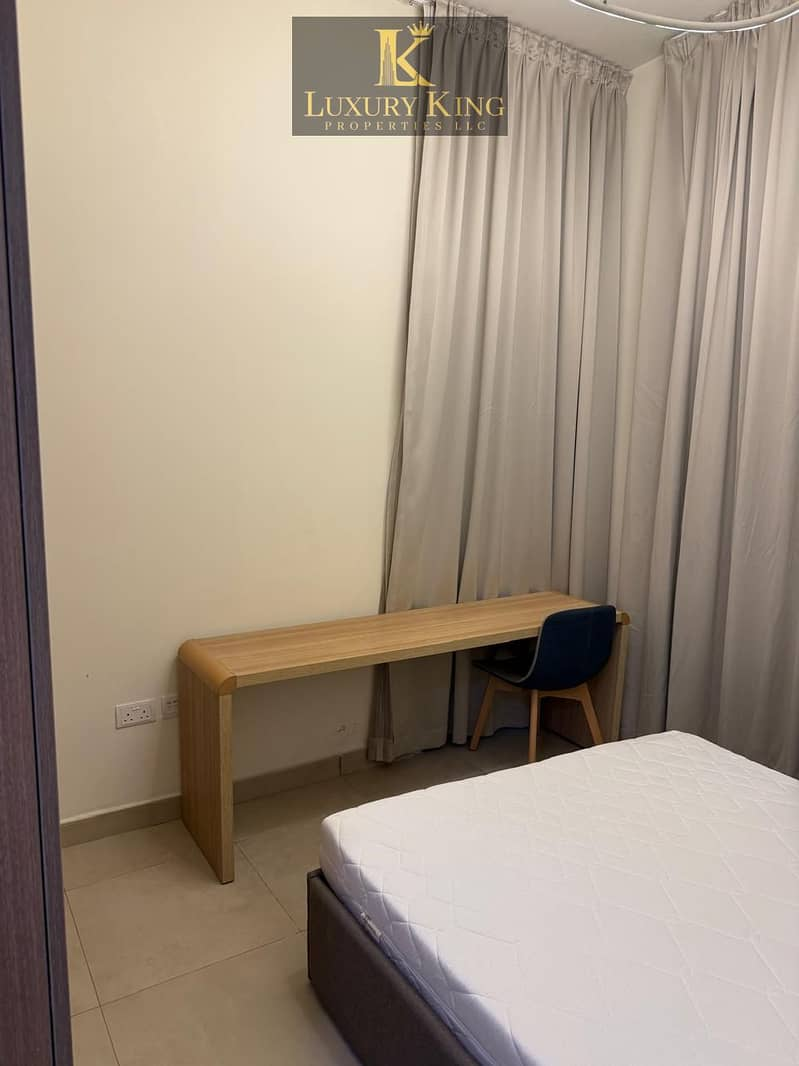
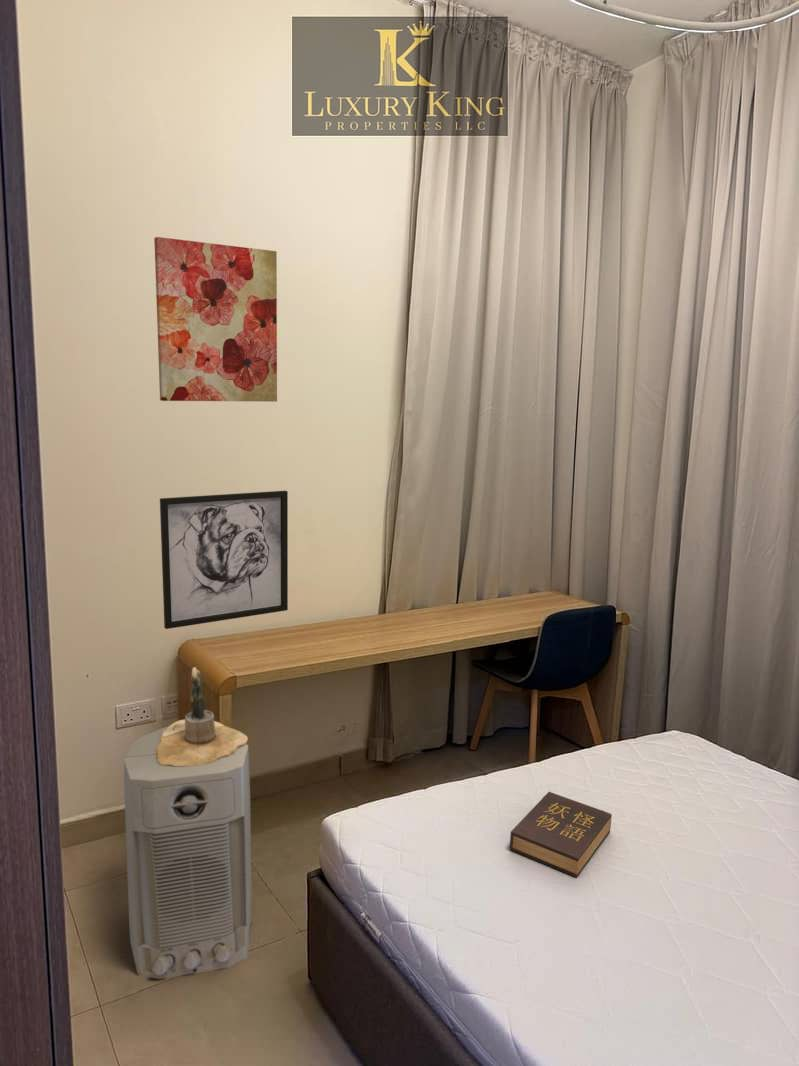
+ wall art [153,236,278,403]
+ air purifier [123,725,253,980]
+ potted cactus [157,666,249,766]
+ wall art [159,490,289,630]
+ hardback book [509,791,613,878]
